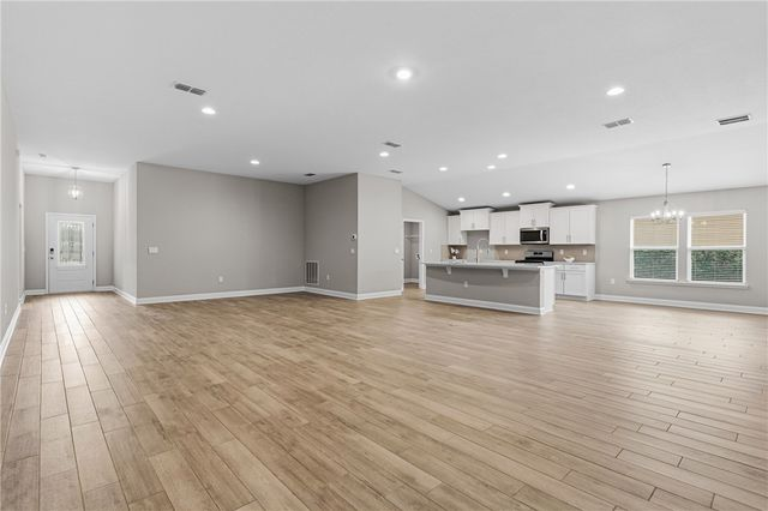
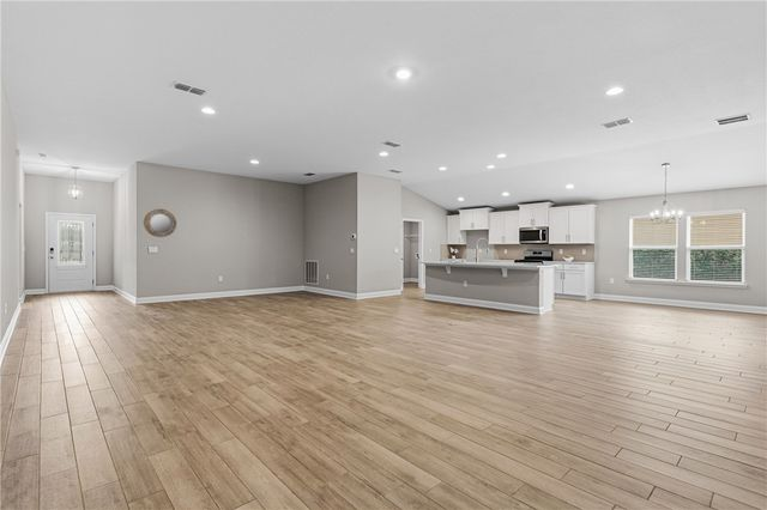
+ home mirror [143,208,177,238]
